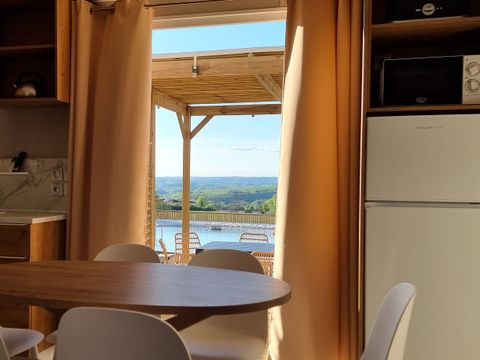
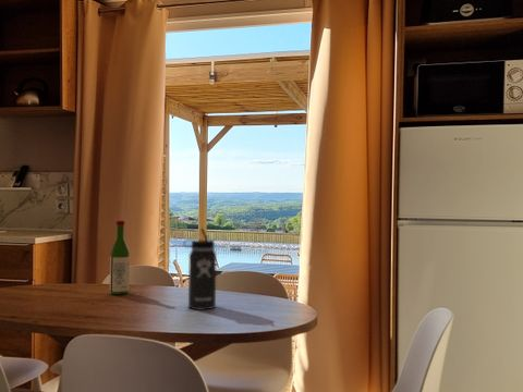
+ thermos bottle [182,228,218,311]
+ wine bottle [109,220,131,296]
